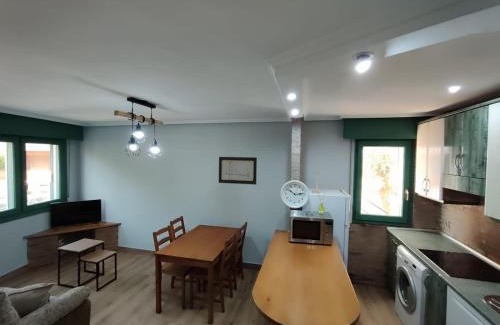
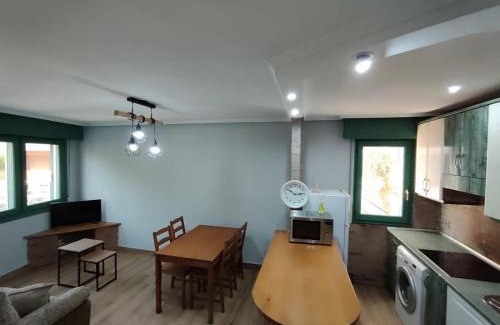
- wall art [218,156,258,185]
